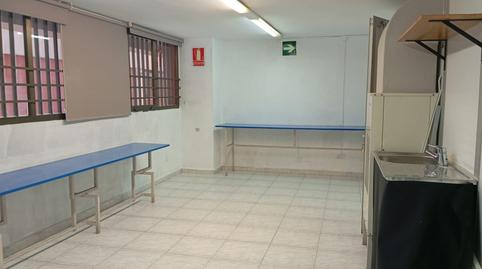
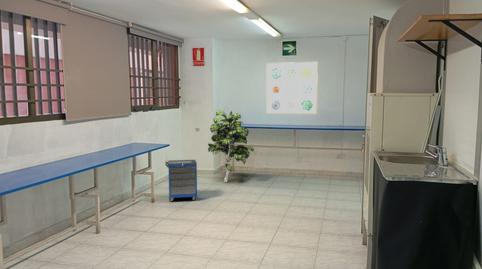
+ wall art [265,61,319,115]
+ cabinet [164,159,198,203]
+ indoor plant [207,109,255,183]
